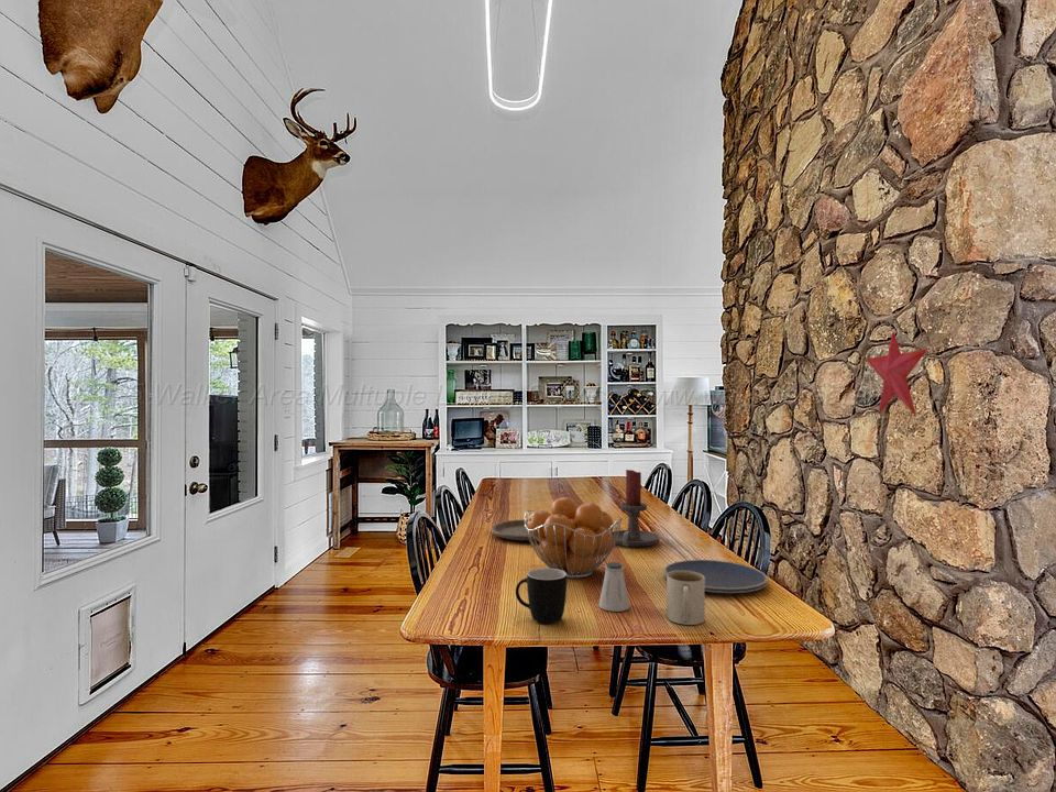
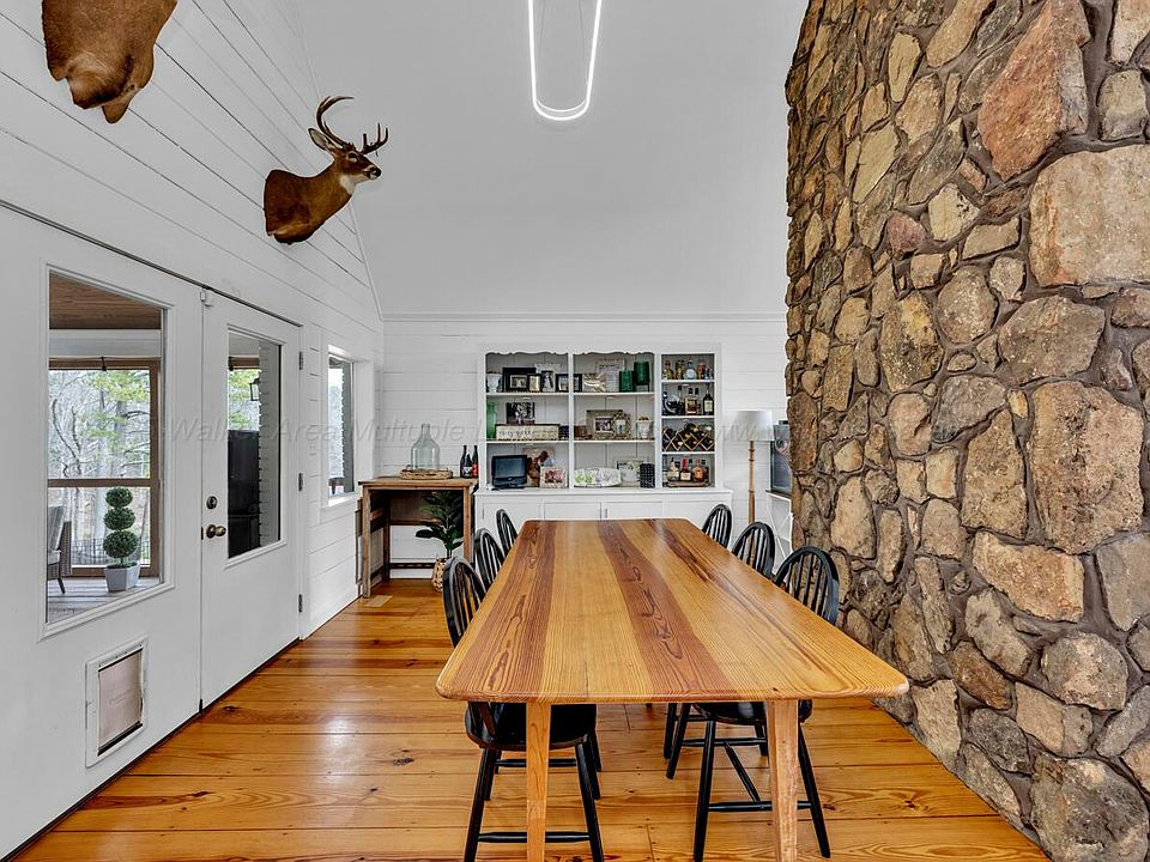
- saltshaker [598,561,631,613]
- plate [491,518,538,541]
- fruit basket [524,496,624,579]
- mug [666,571,706,626]
- decorative star [865,330,930,418]
- plate [663,559,769,594]
- mug [515,566,568,625]
- candle holder [612,469,661,548]
